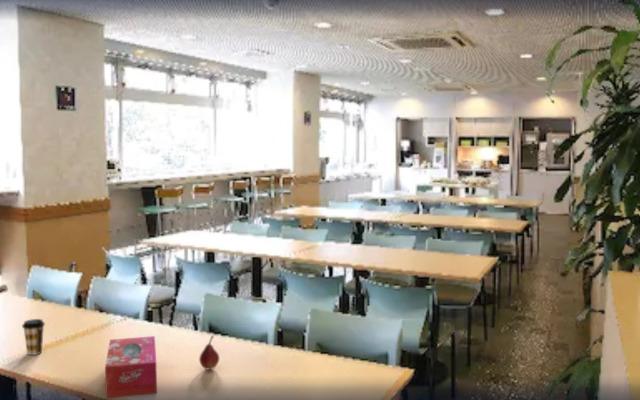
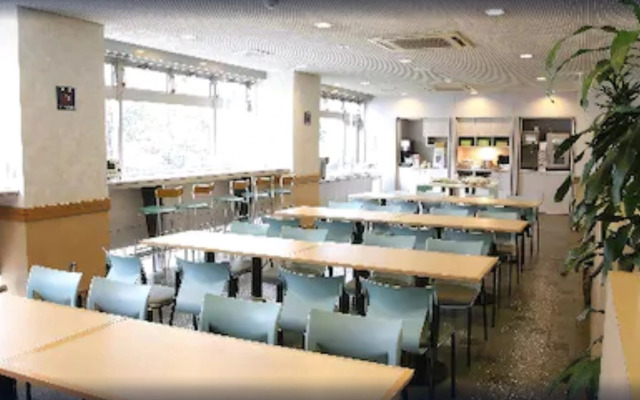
- fruit [198,334,220,370]
- tissue box [104,335,158,399]
- coffee cup [21,318,46,356]
